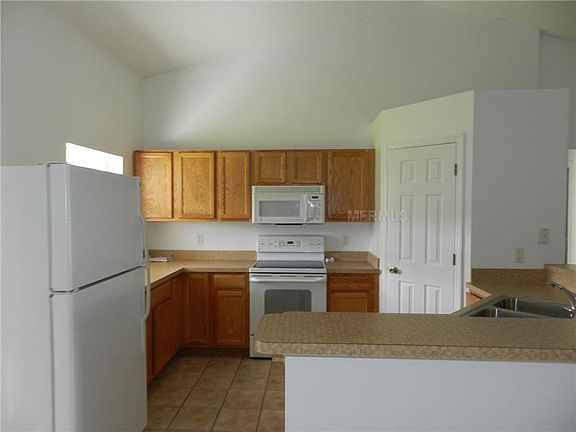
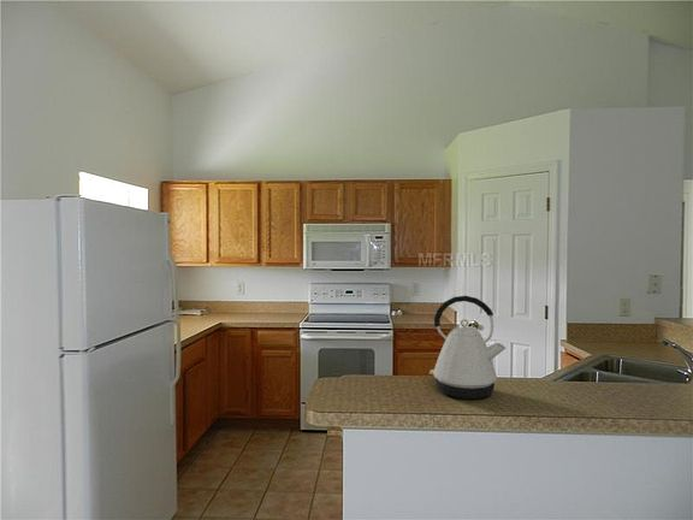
+ kettle [428,295,507,400]
